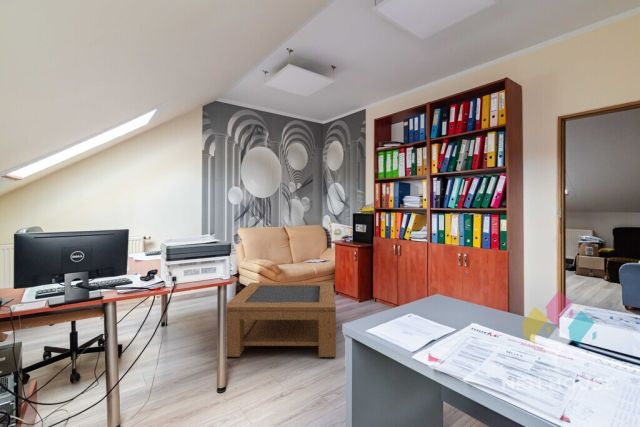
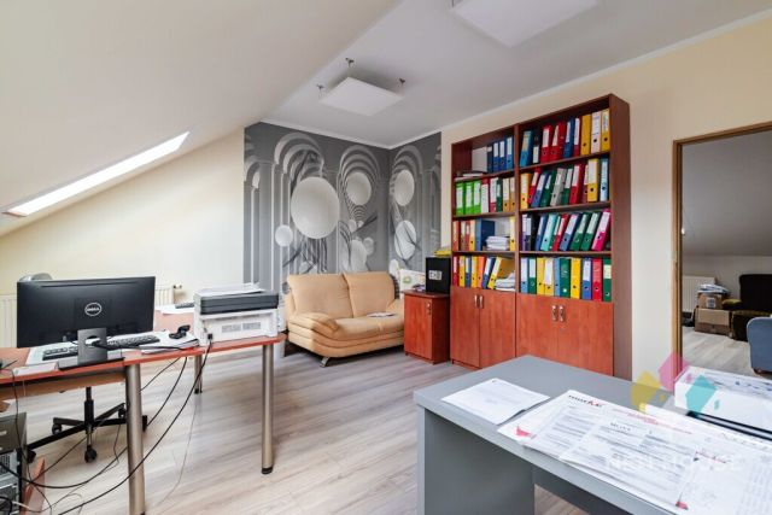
- coffee table [226,282,337,358]
